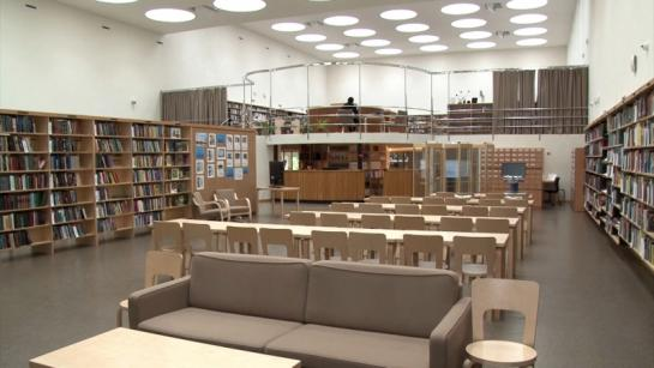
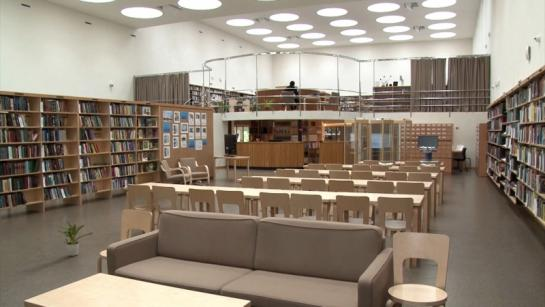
+ potted plant [56,220,94,257]
